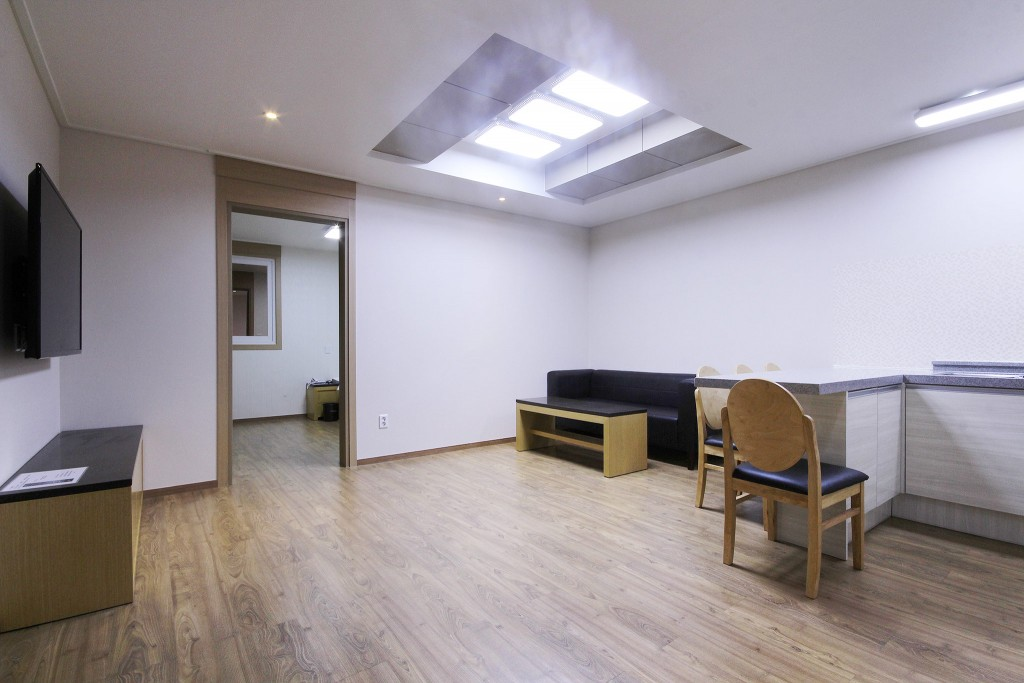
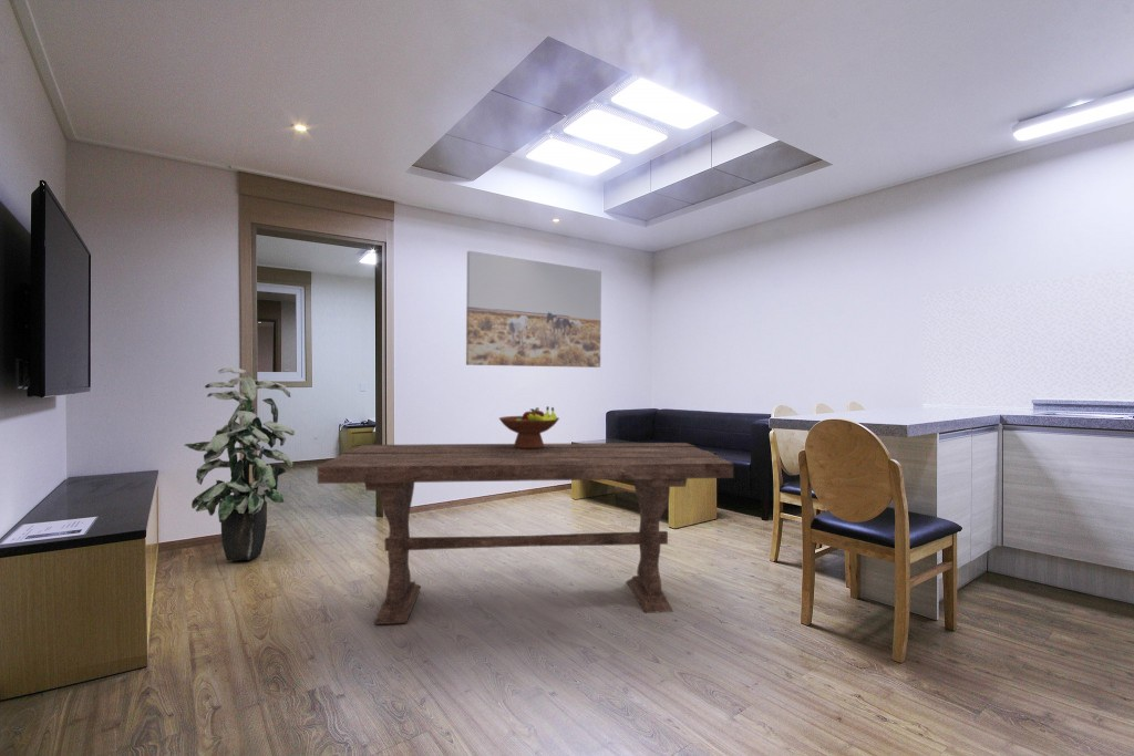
+ fruit bowl [498,405,560,448]
+ indoor plant [183,366,296,562]
+ dining table [317,442,734,625]
+ wall art [465,250,602,369]
